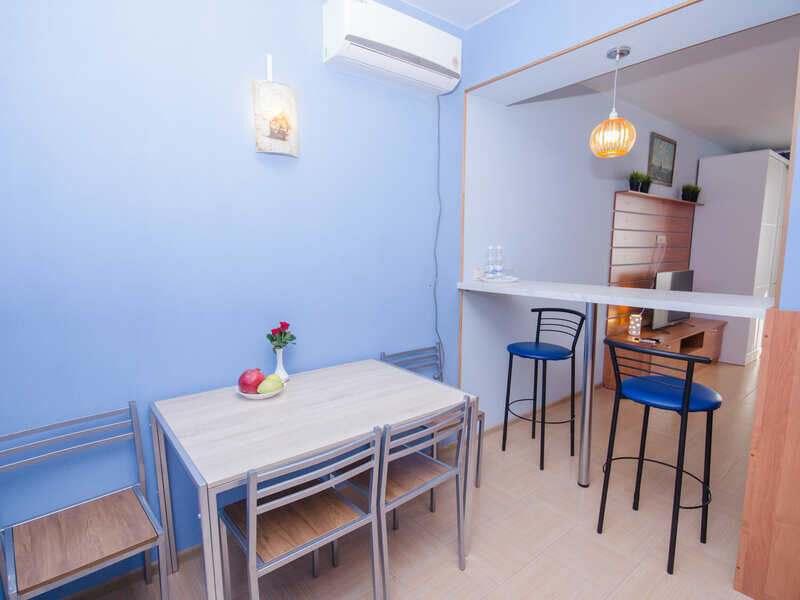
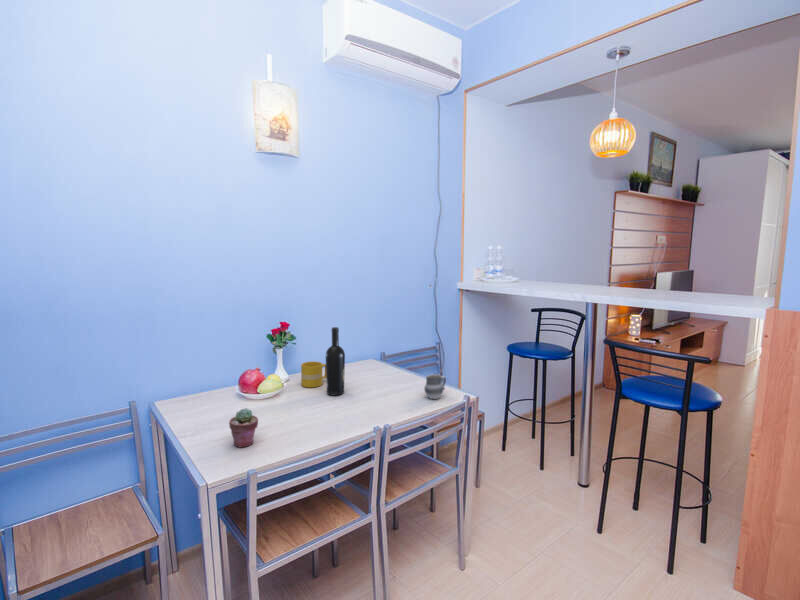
+ cup [423,374,447,400]
+ mug [300,360,326,388]
+ wine bottle [325,326,346,397]
+ potted succulent [228,407,259,449]
